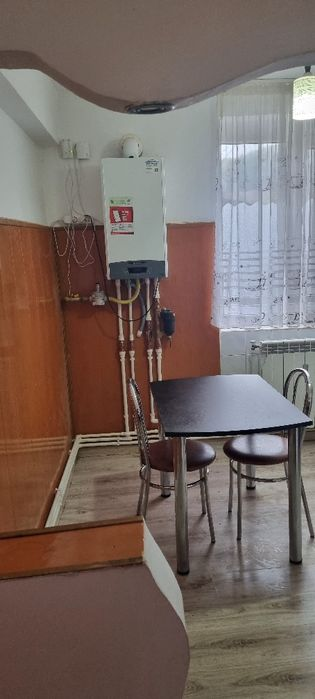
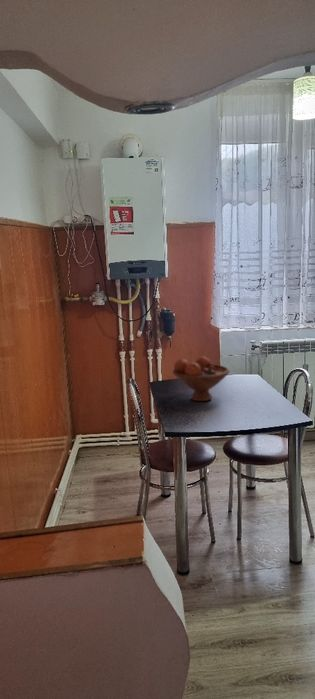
+ fruit bowl [172,356,231,402]
